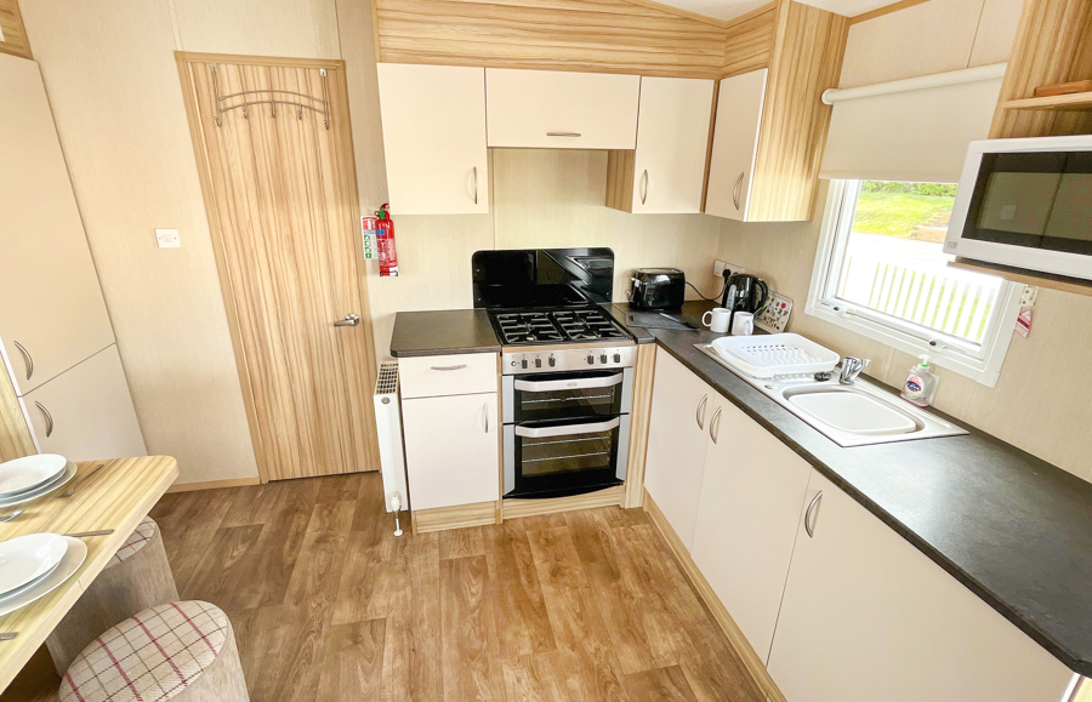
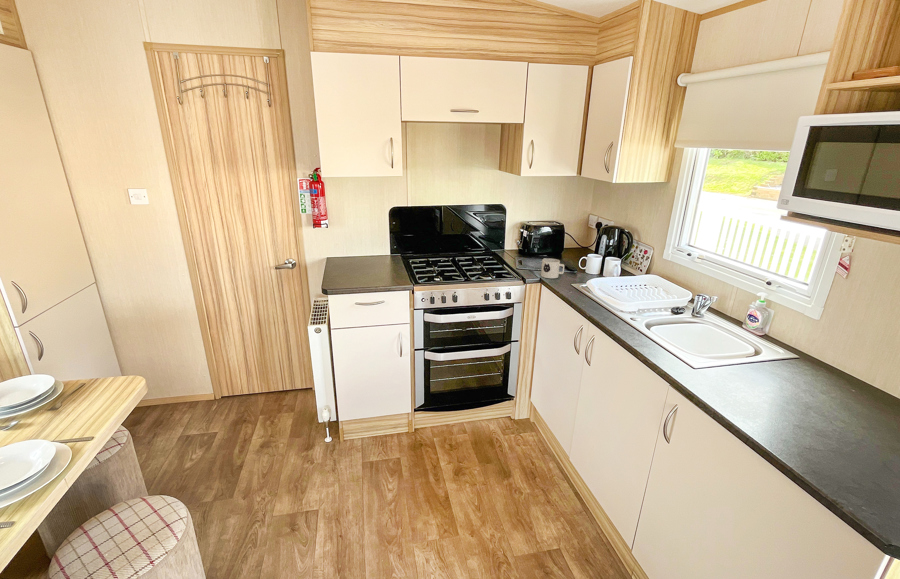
+ mug [540,258,565,279]
